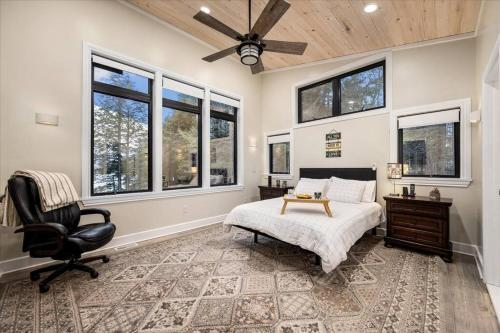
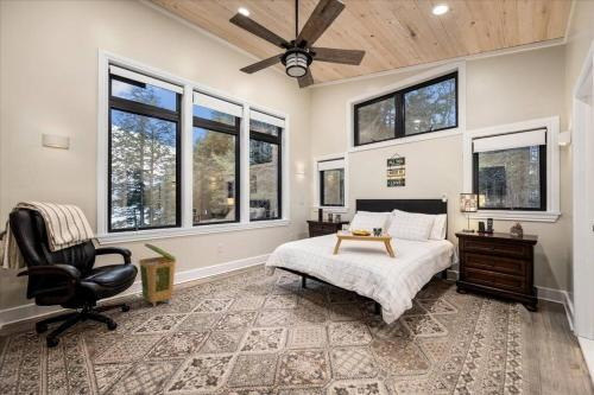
+ laundry basket [138,242,177,307]
